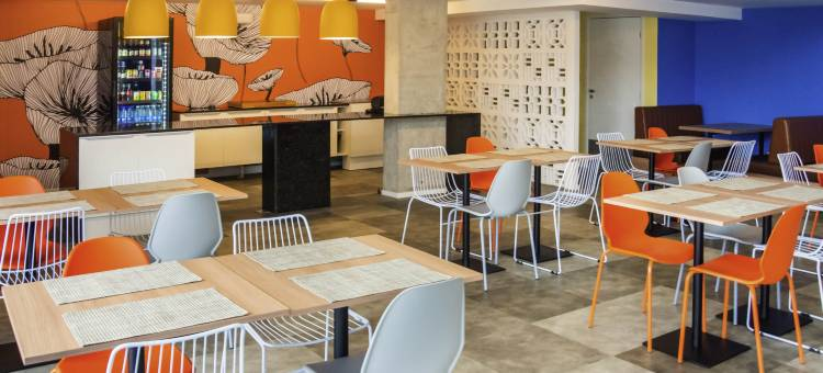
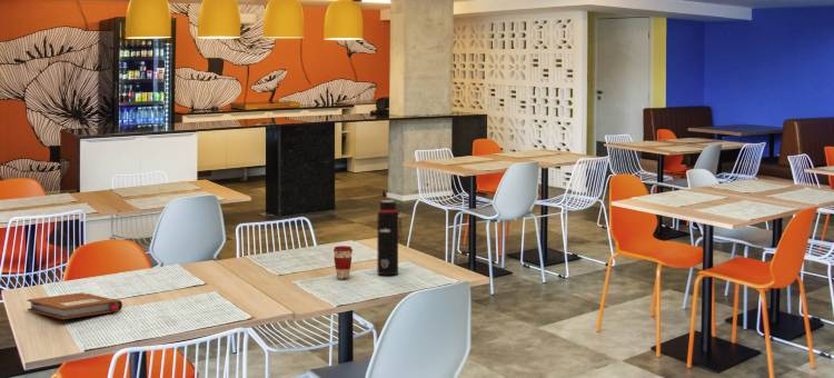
+ notebook [27,291,123,320]
+ coffee cup [332,245,354,280]
+ water bottle [376,200,404,276]
